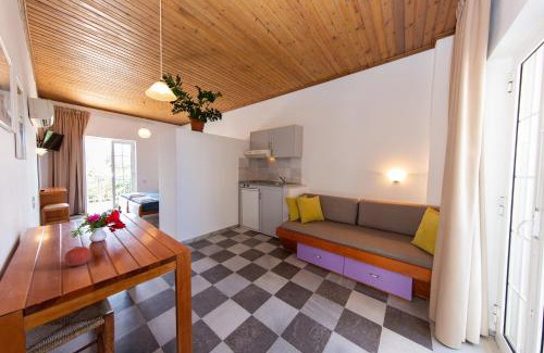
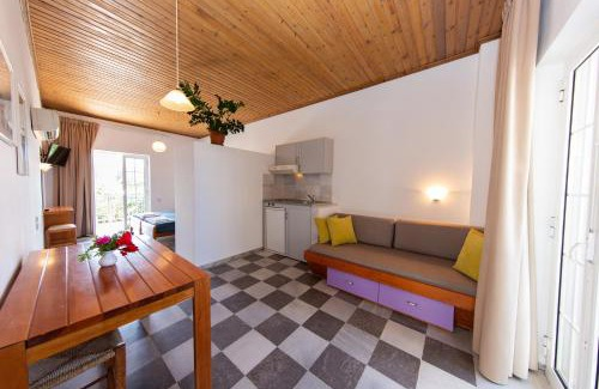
- fruit [63,245,92,267]
